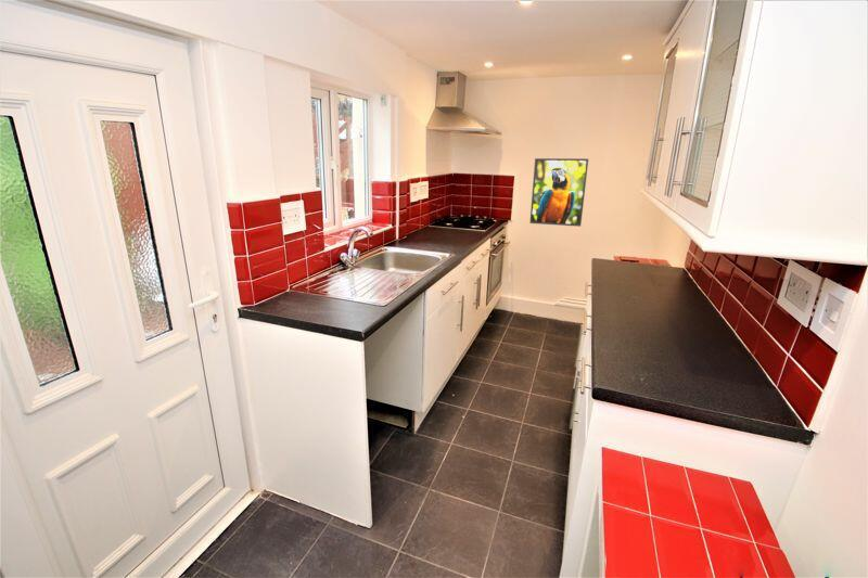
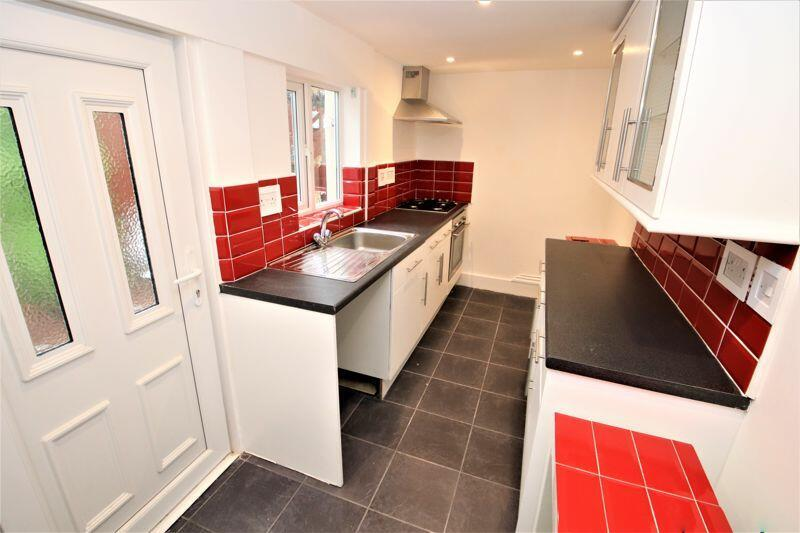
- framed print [528,157,589,228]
